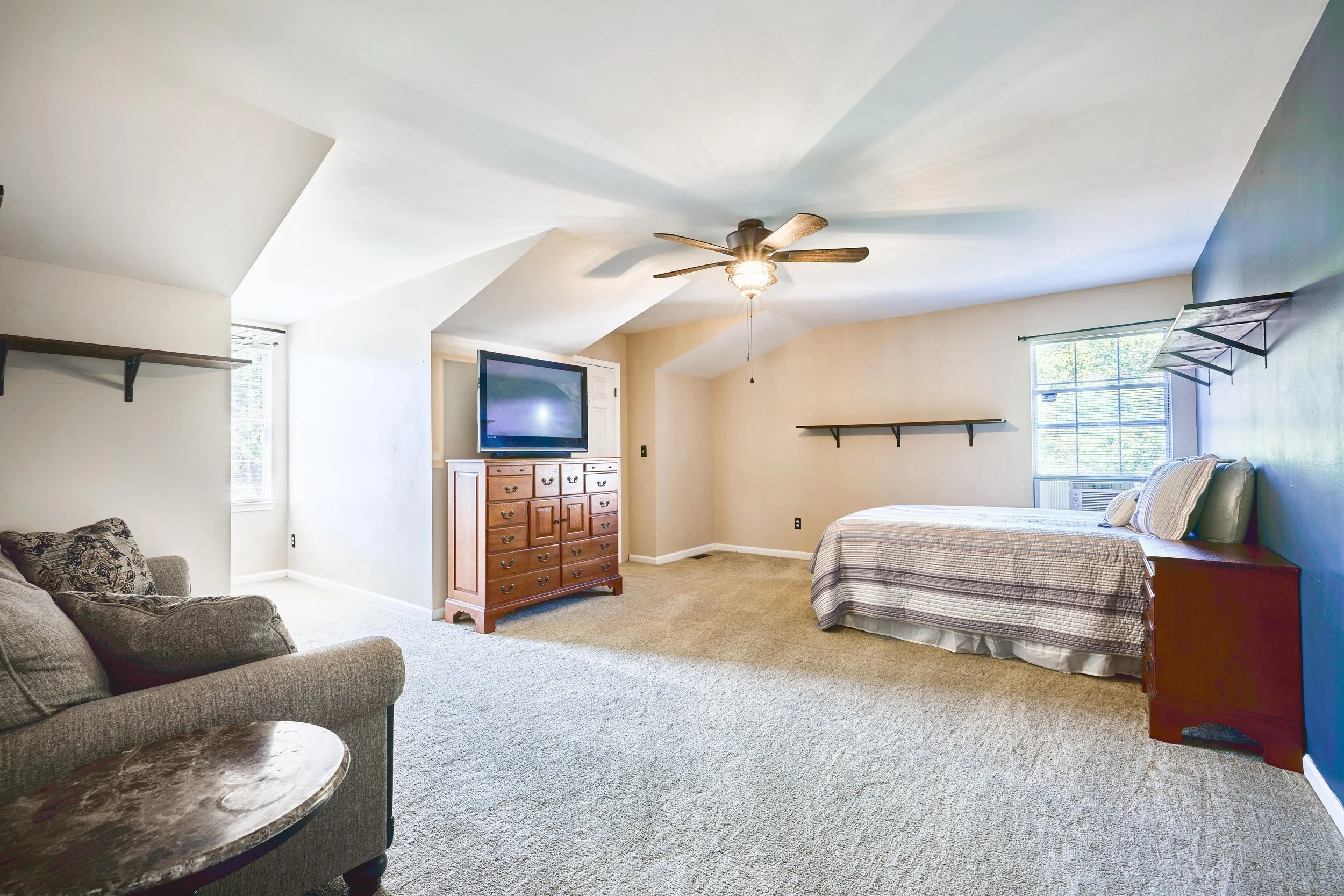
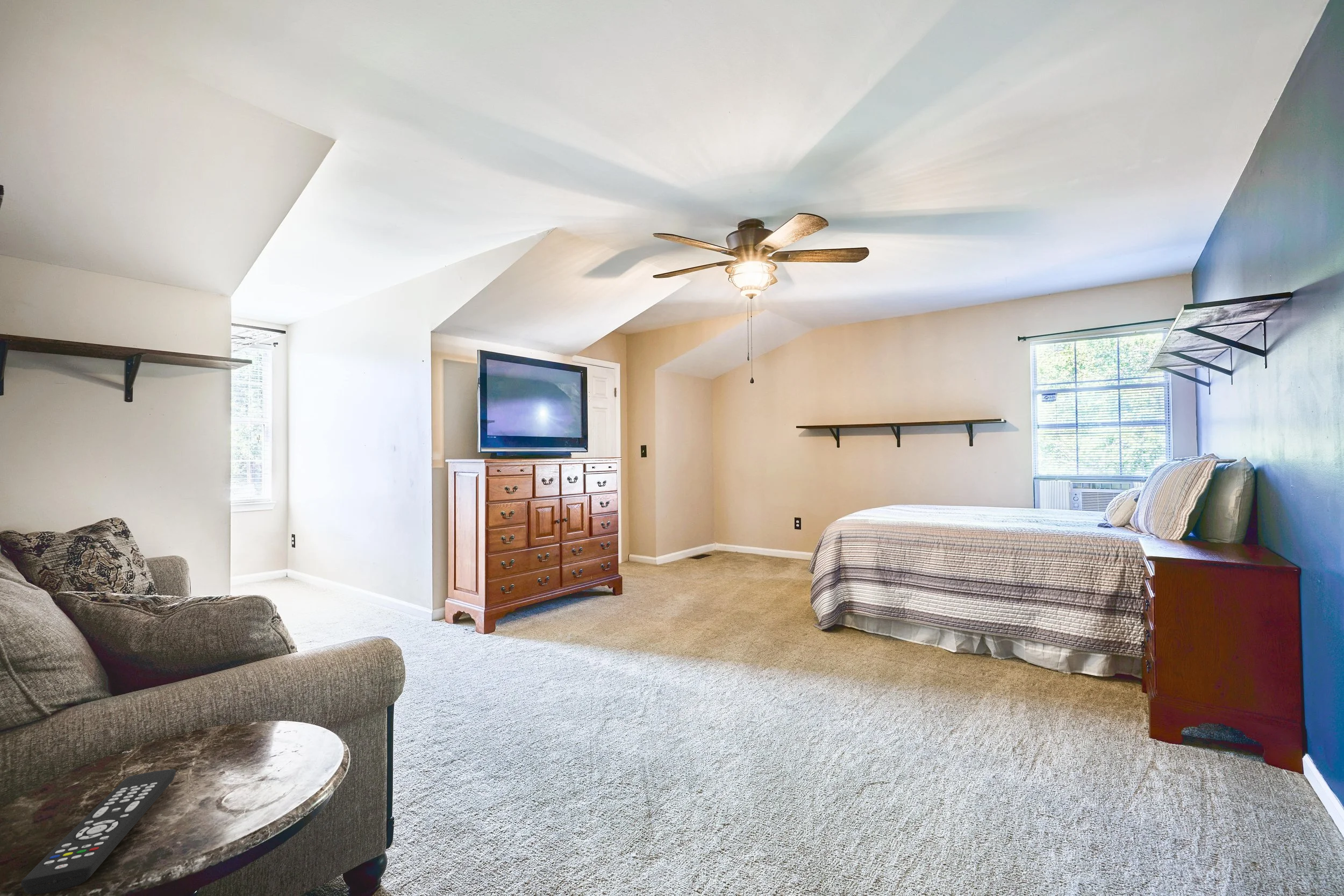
+ remote control [21,769,176,895]
